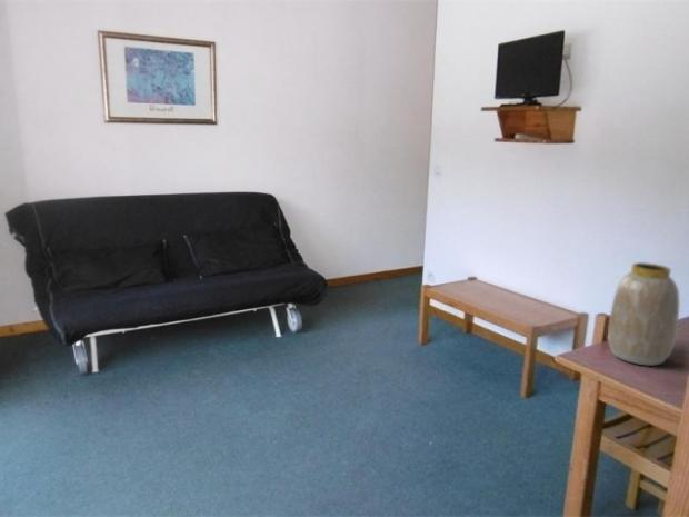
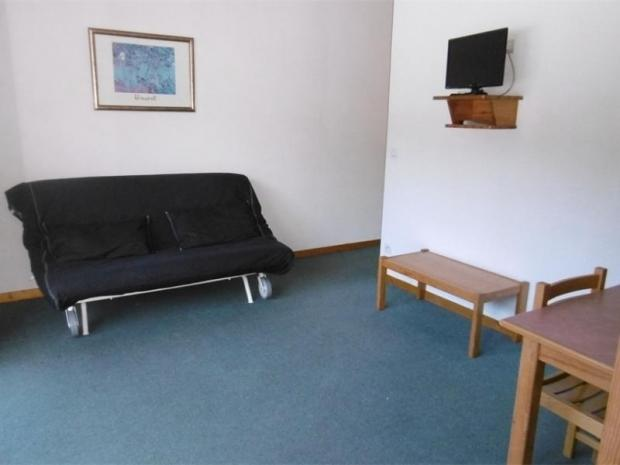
- vase [607,261,680,367]
